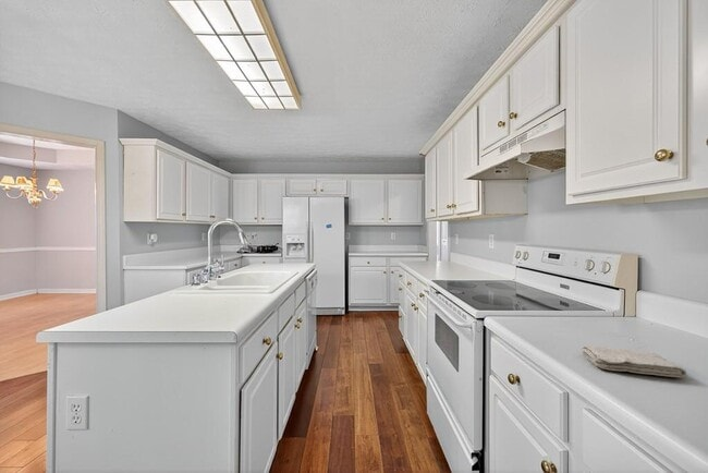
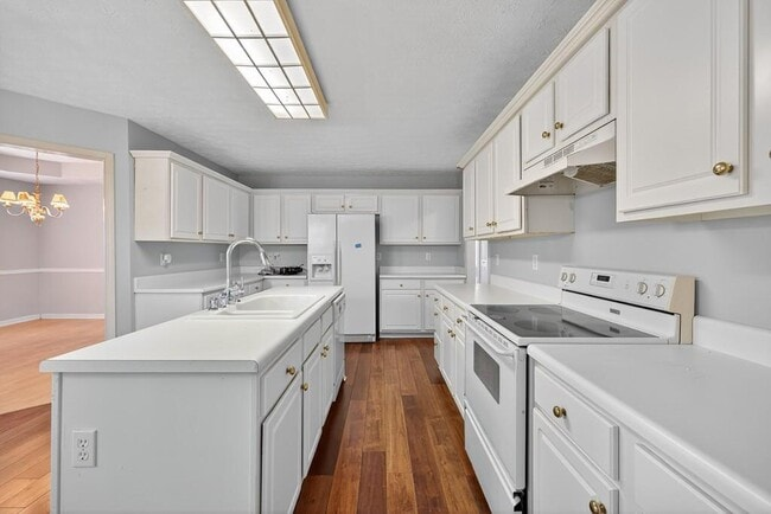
- washcloth [581,344,687,378]
